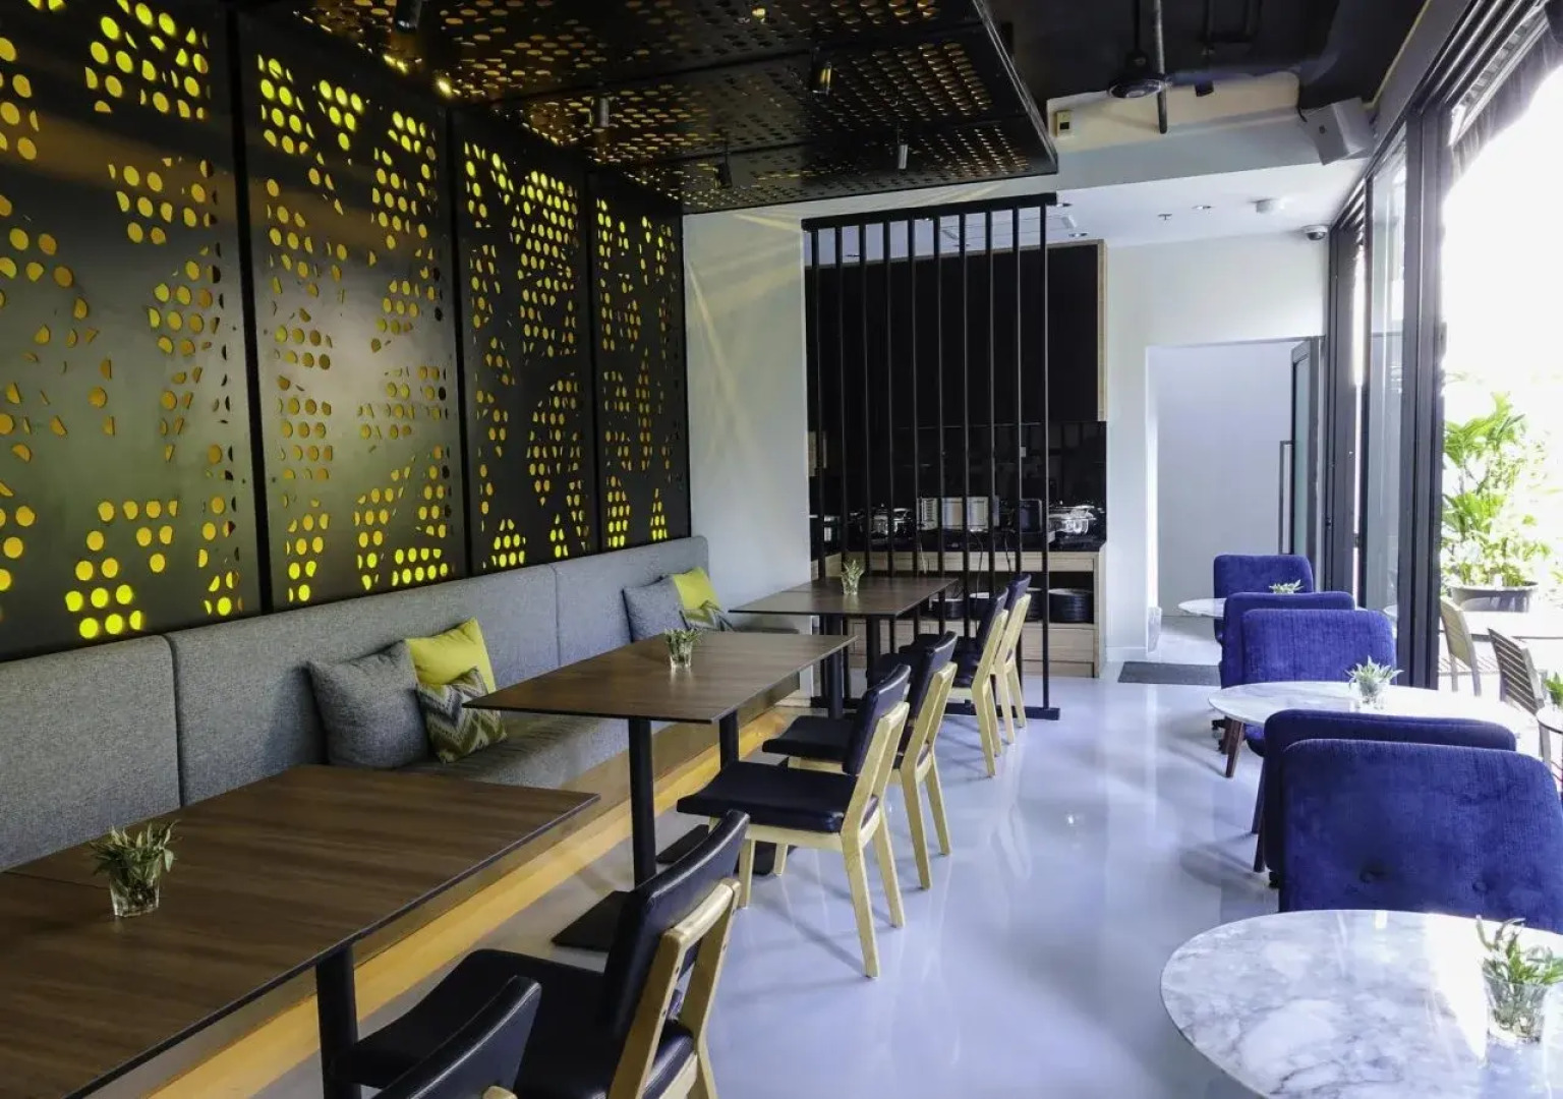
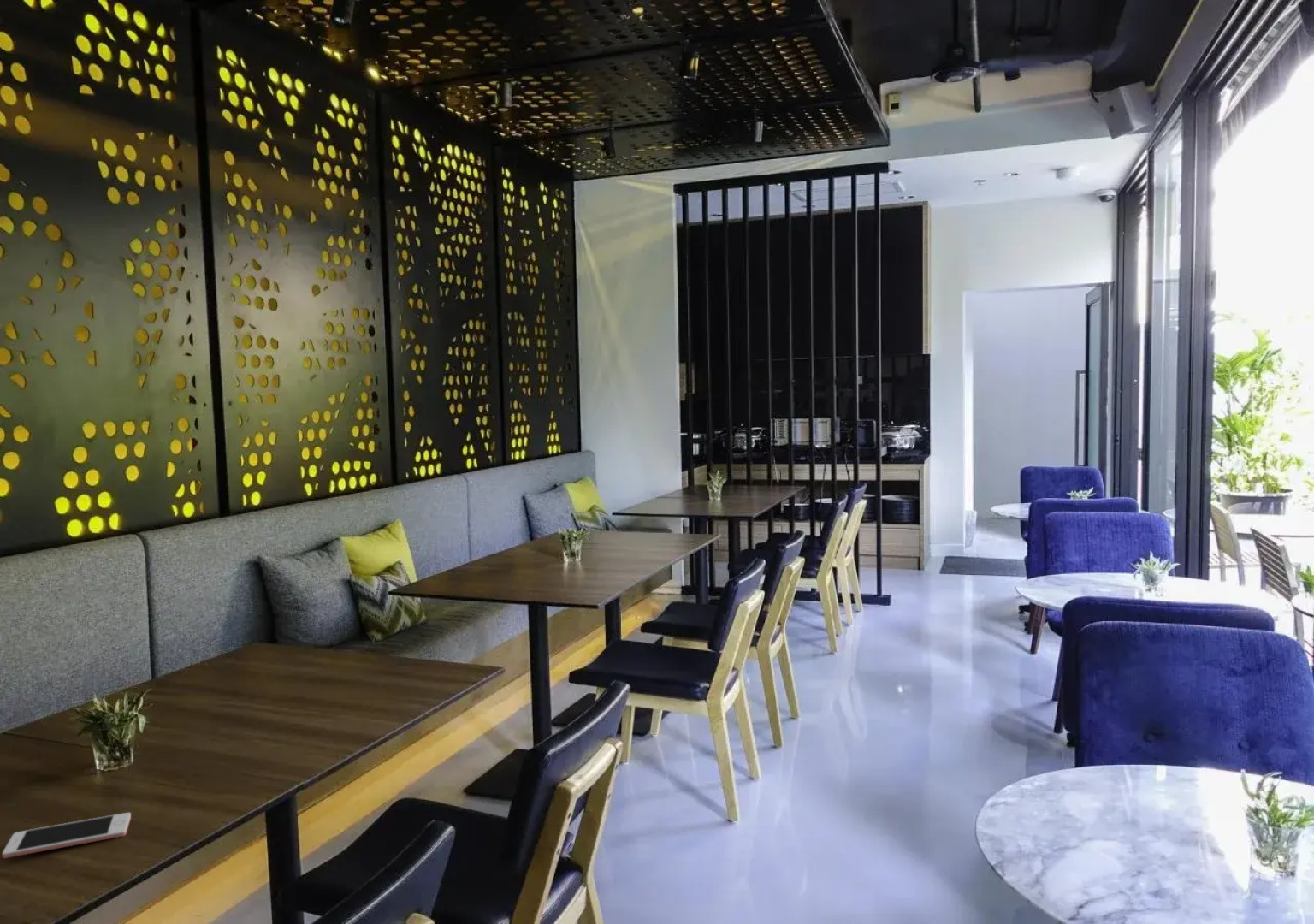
+ cell phone [2,812,132,859]
